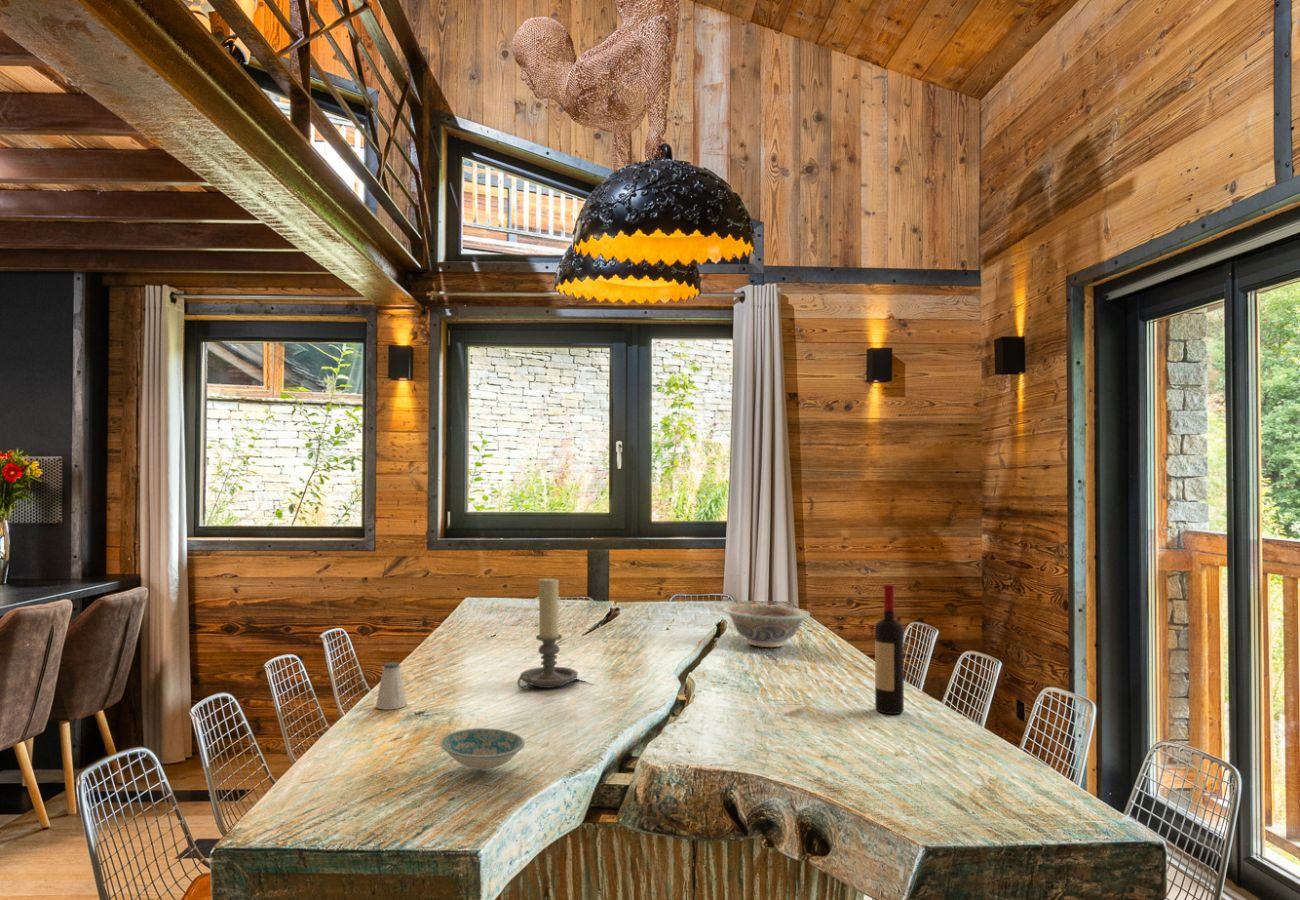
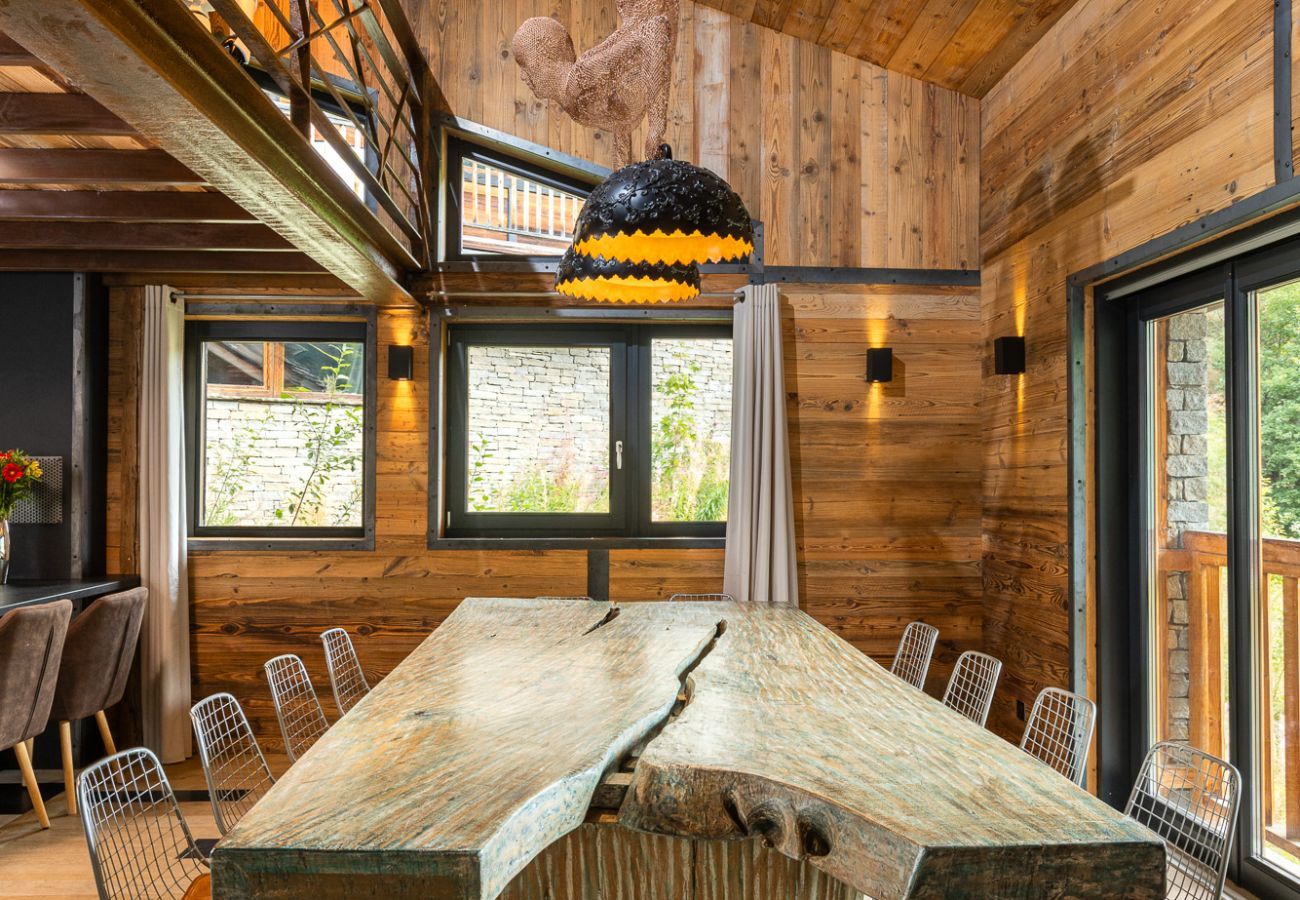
- candle holder [517,576,579,691]
- wine bottle [874,583,905,715]
- ceramic bowl [439,727,526,771]
- saltshaker [375,661,408,711]
- decorative bowl [722,604,811,648]
